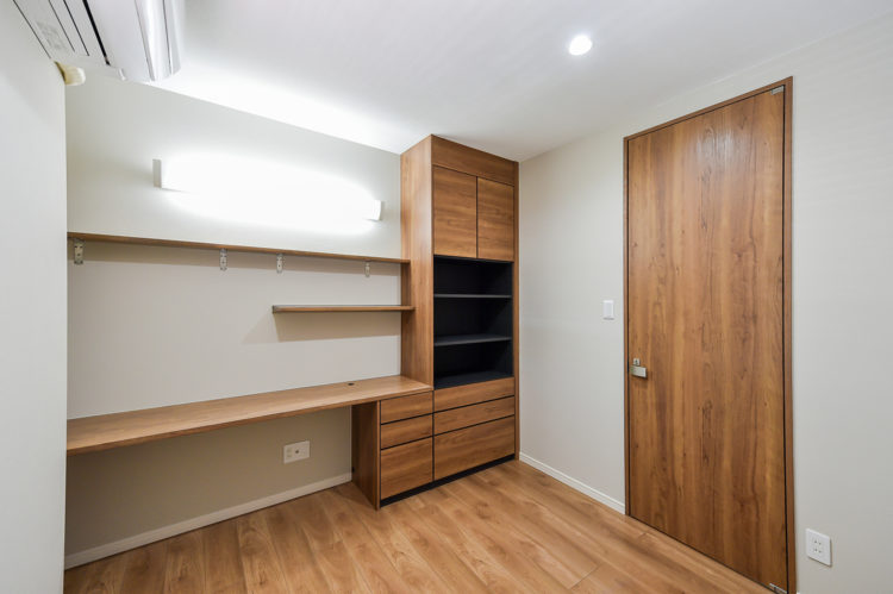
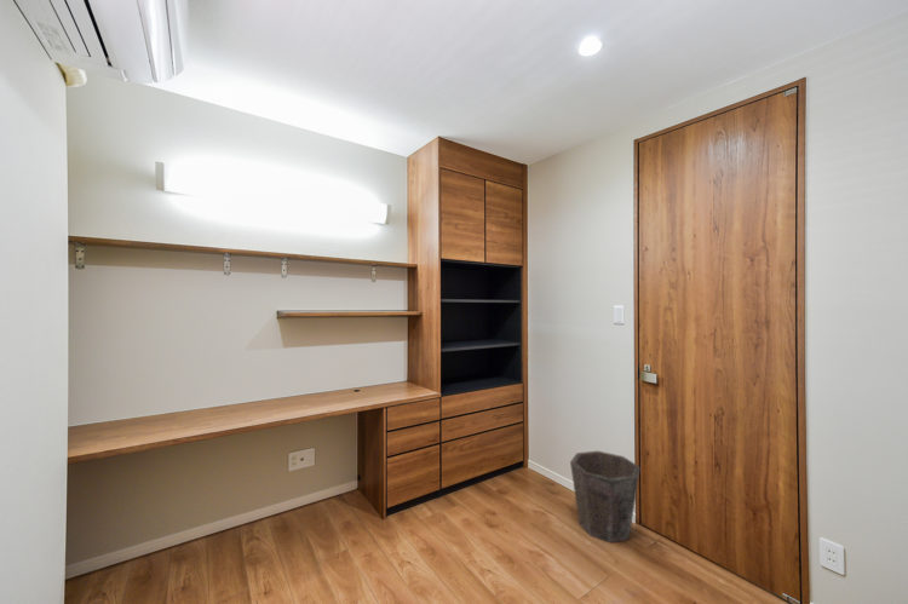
+ waste bin [569,450,642,543]
